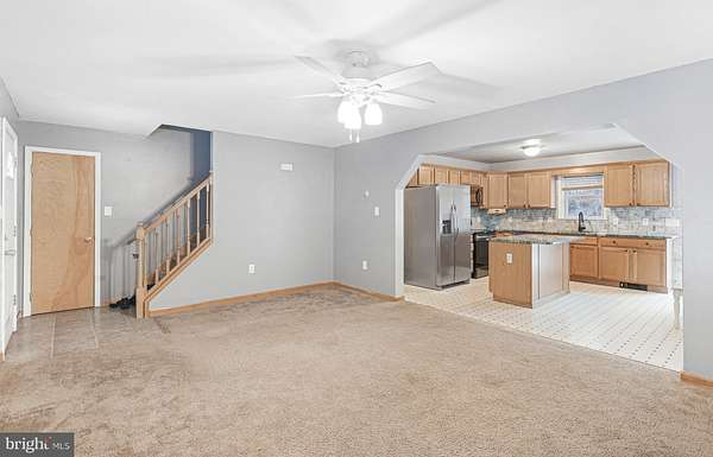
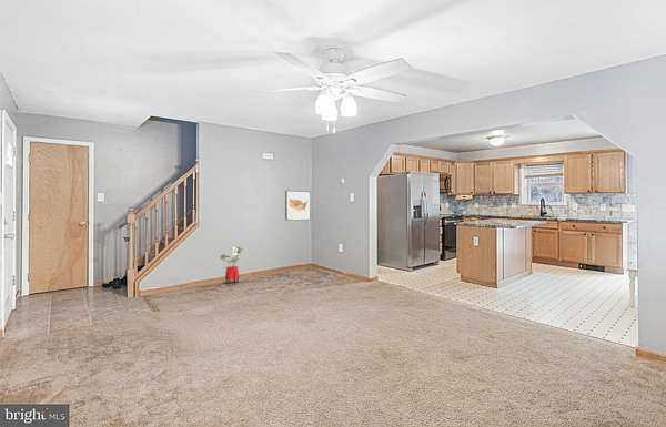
+ house plant [219,245,245,286]
+ wall art [284,190,312,221]
